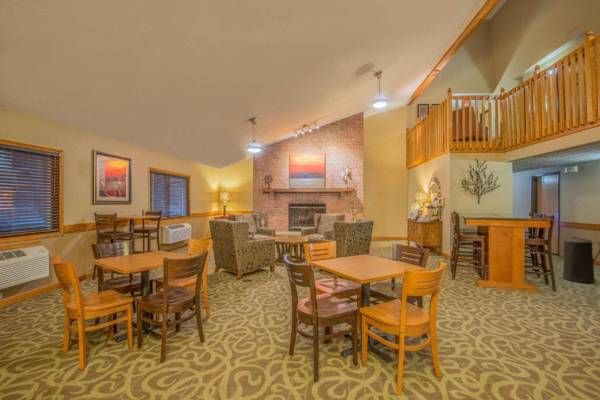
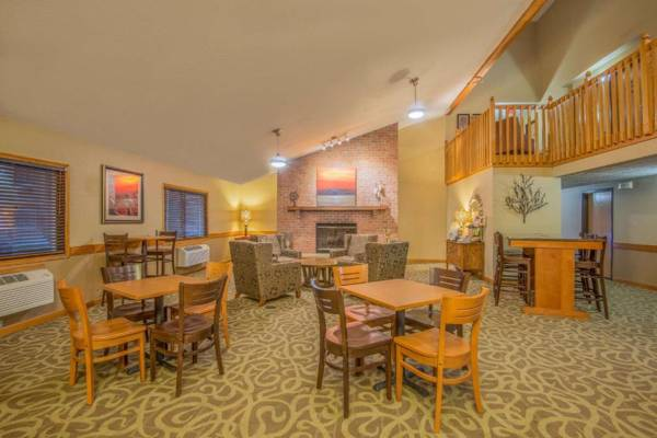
- trash can [562,236,600,284]
